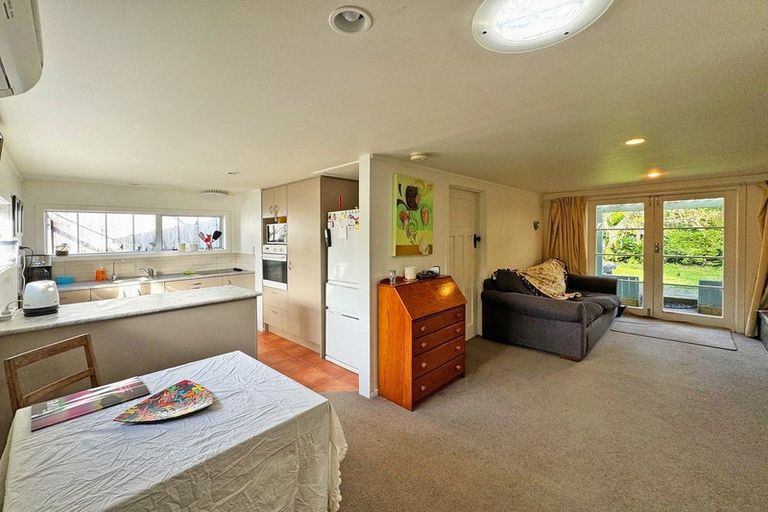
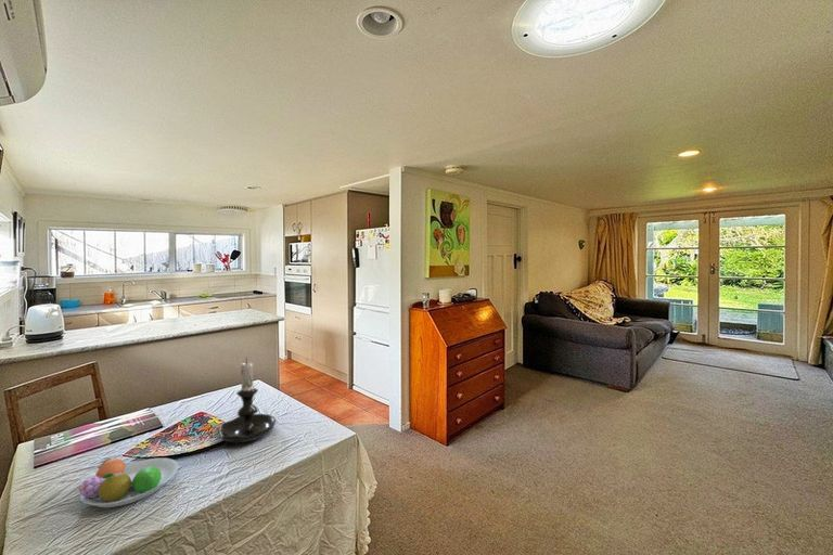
+ fruit bowl [78,457,180,508]
+ candle holder [218,357,277,443]
